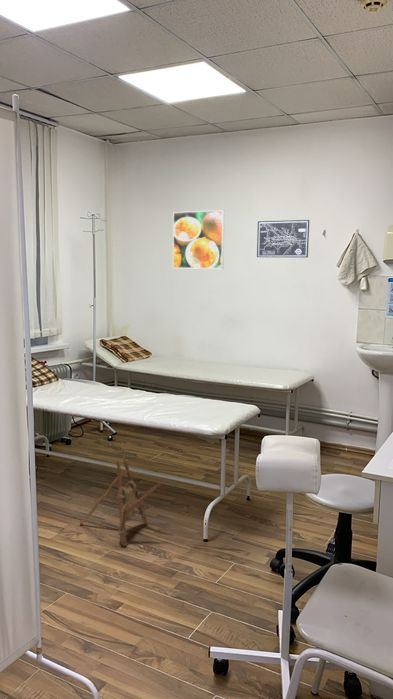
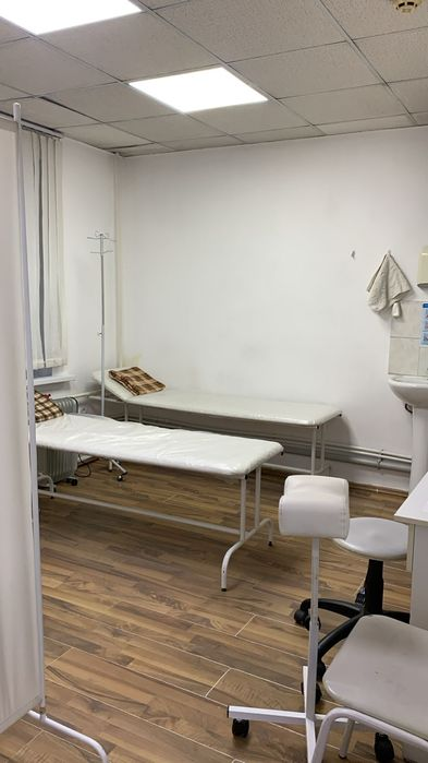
- wall art [256,219,310,258]
- frame pack [79,455,163,547]
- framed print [172,209,225,270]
